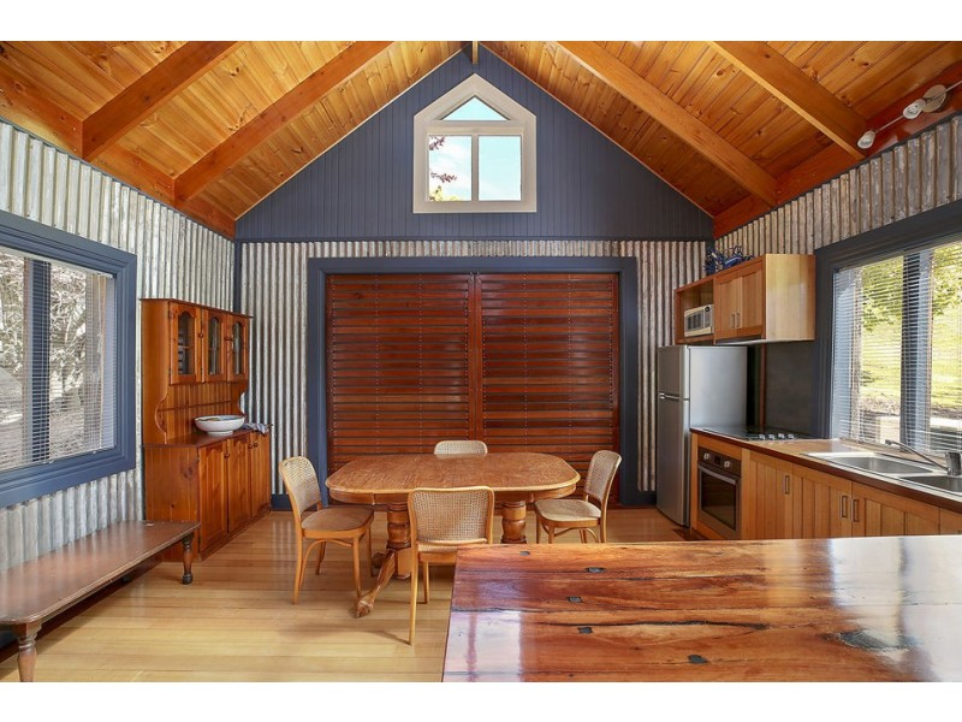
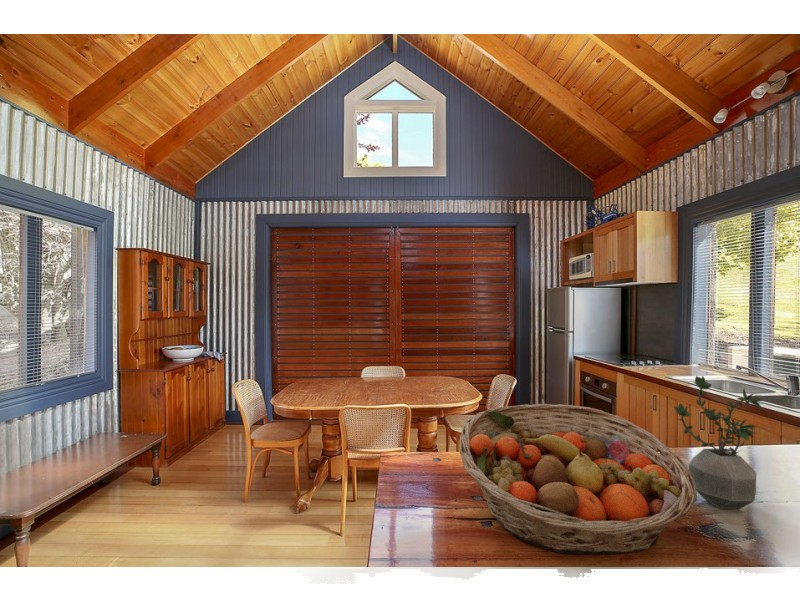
+ potted plant [673,375,764,510]
+ fruit basket [458,403,698,555]
